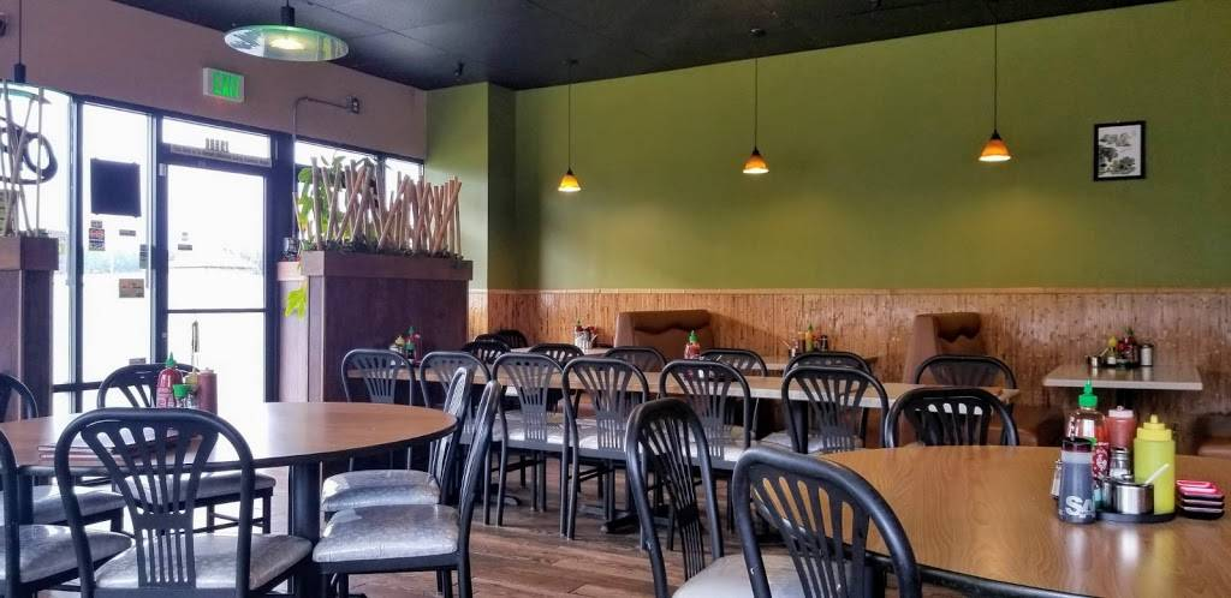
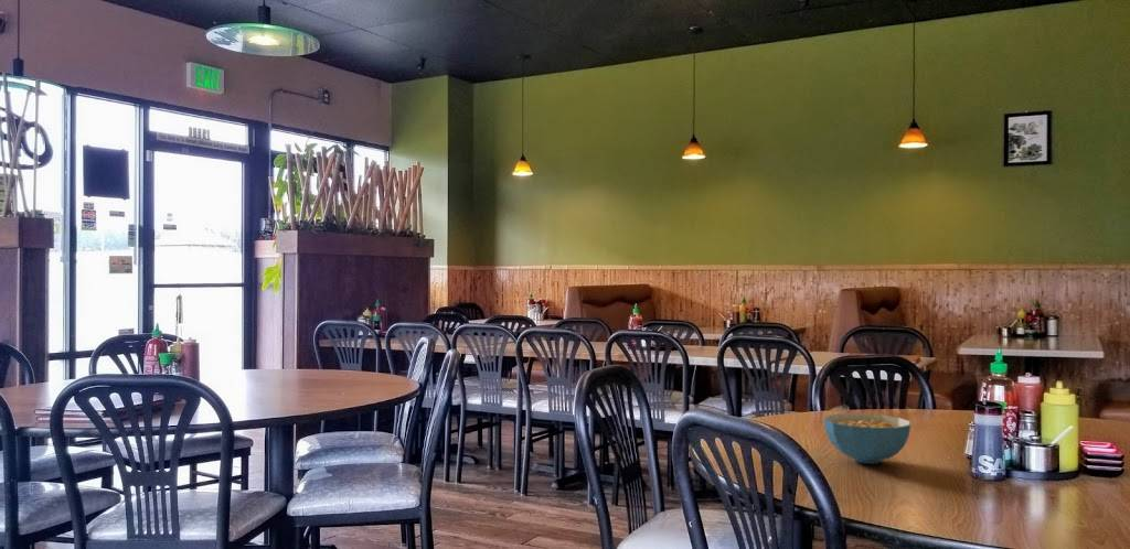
+ cereal bowl [822,412,912,465]
